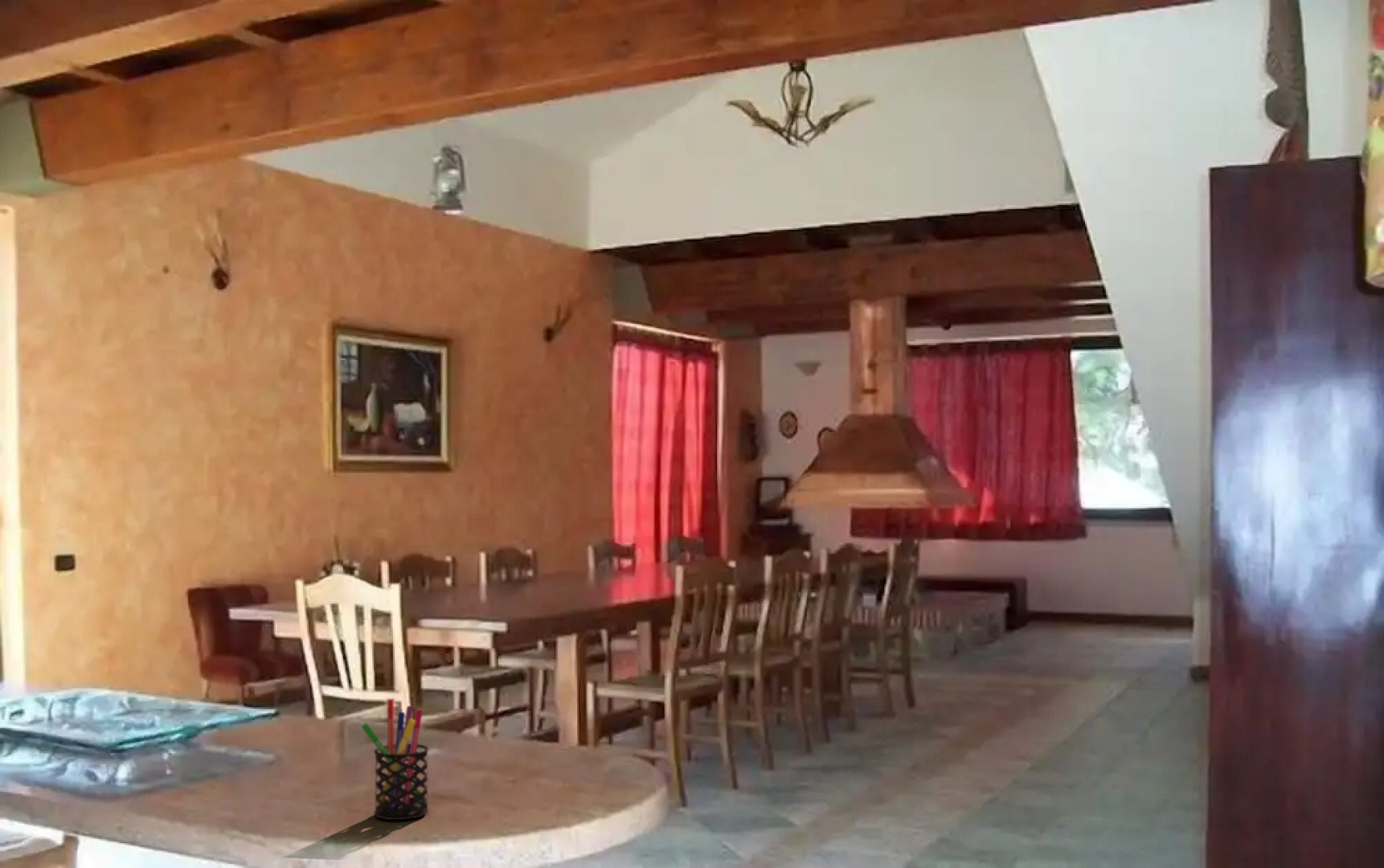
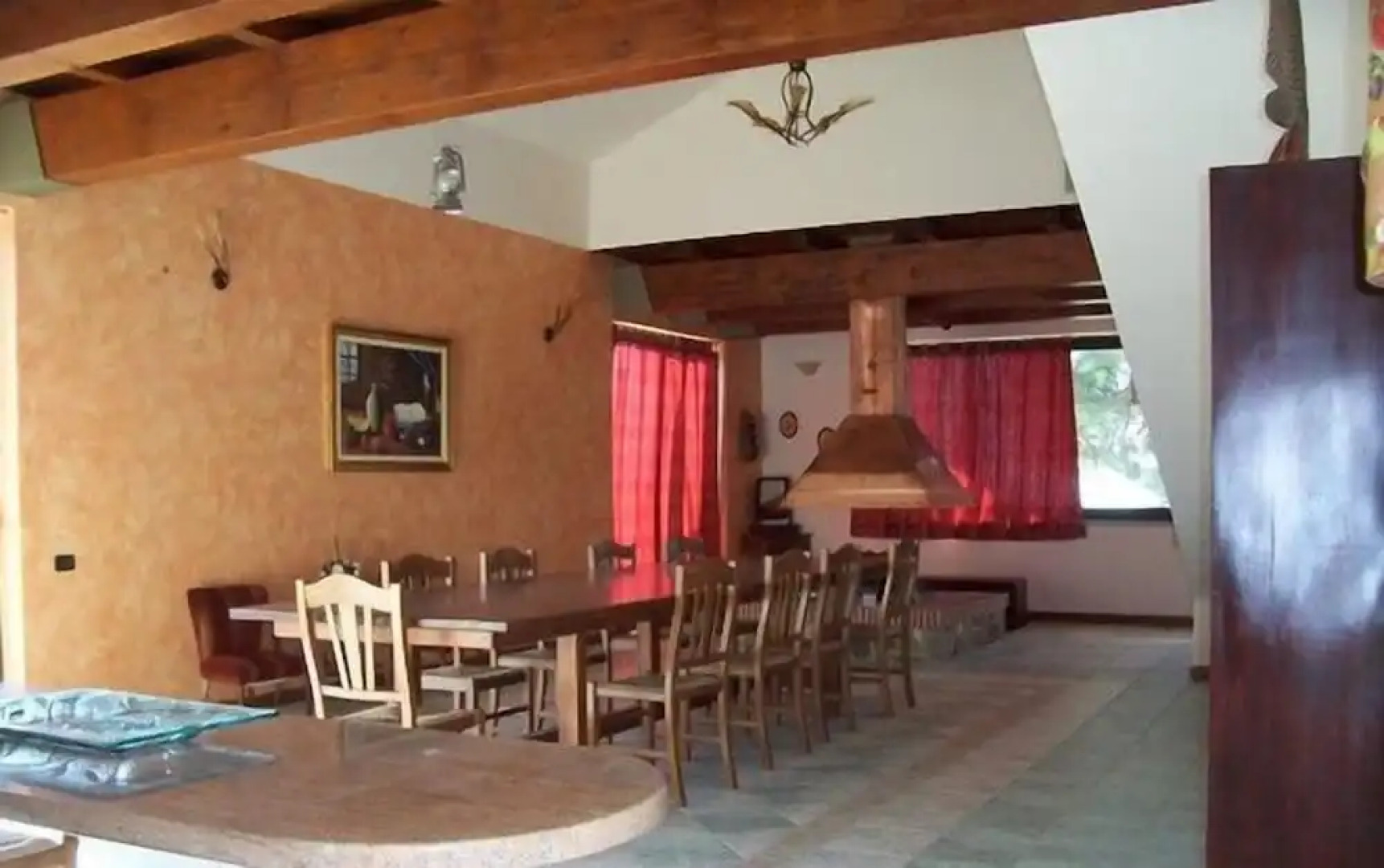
- pen holder [360,698,430,821]
